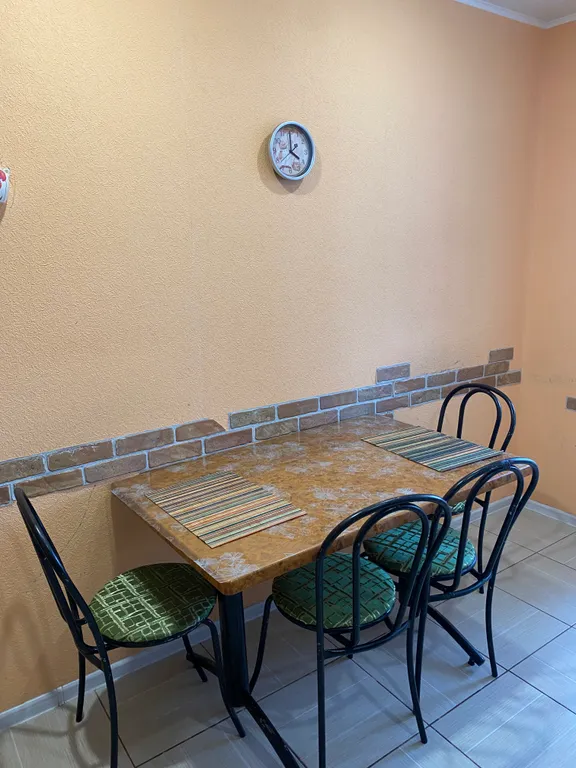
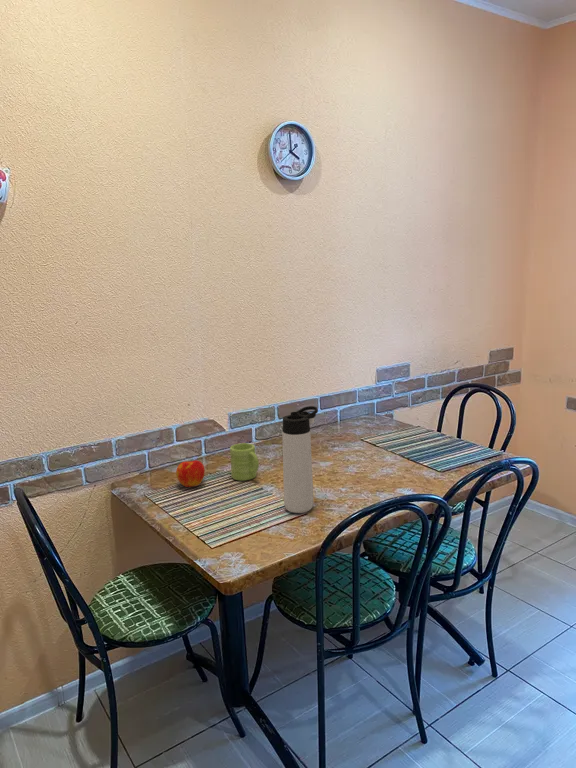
+ apple [175,459,206,488]
+ thermos bottle [281,405,319,514]
+ mug [229,442,260,481]
